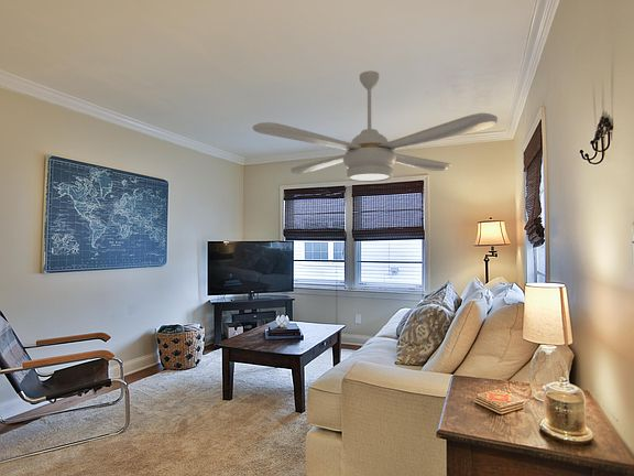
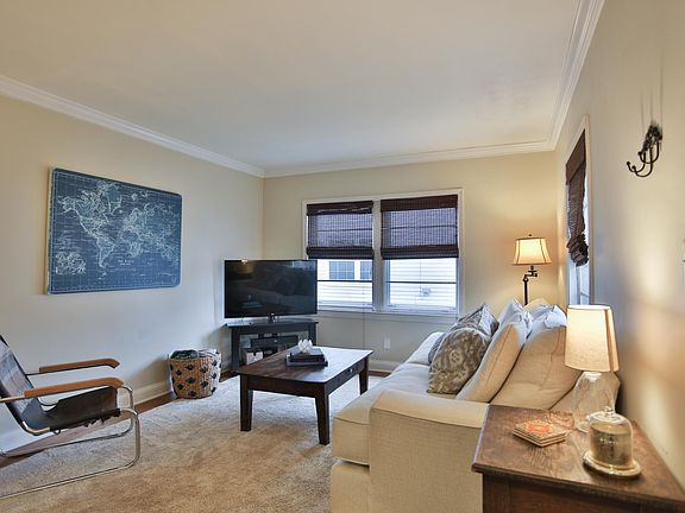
- ceiling fan [251,69,499,183]
